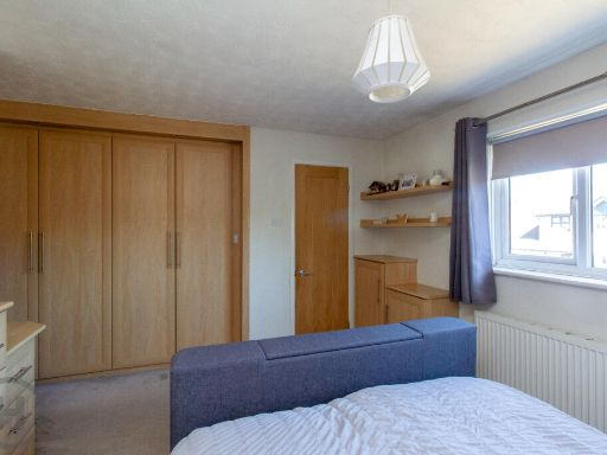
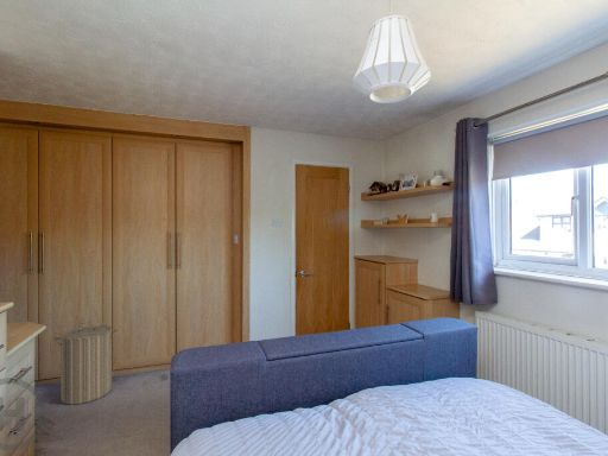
+ laundry hamper [53,321,119,406]
